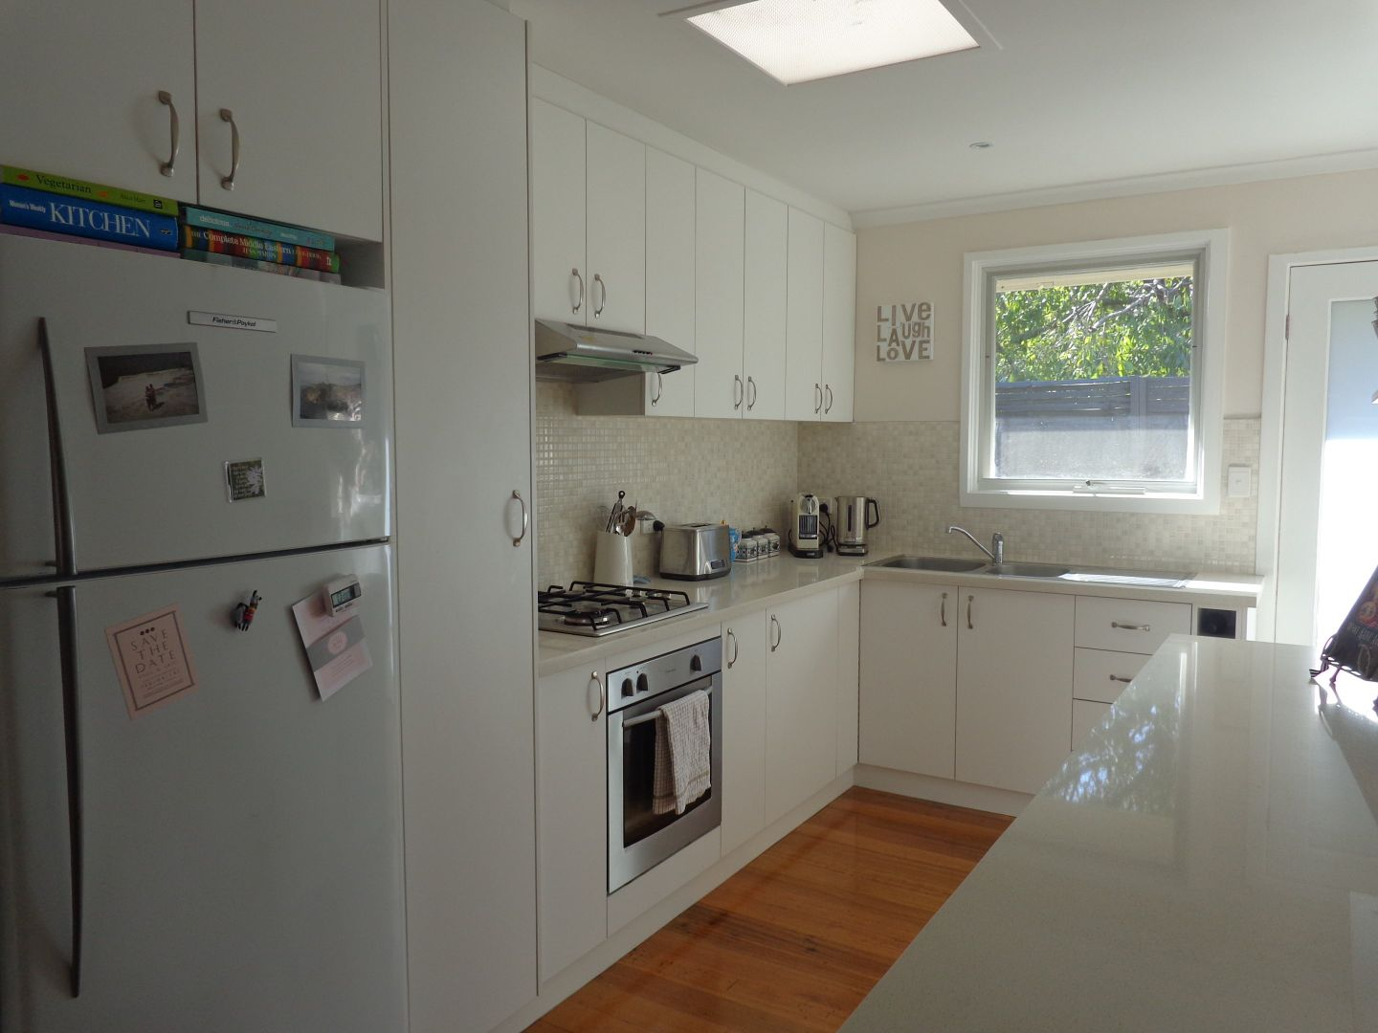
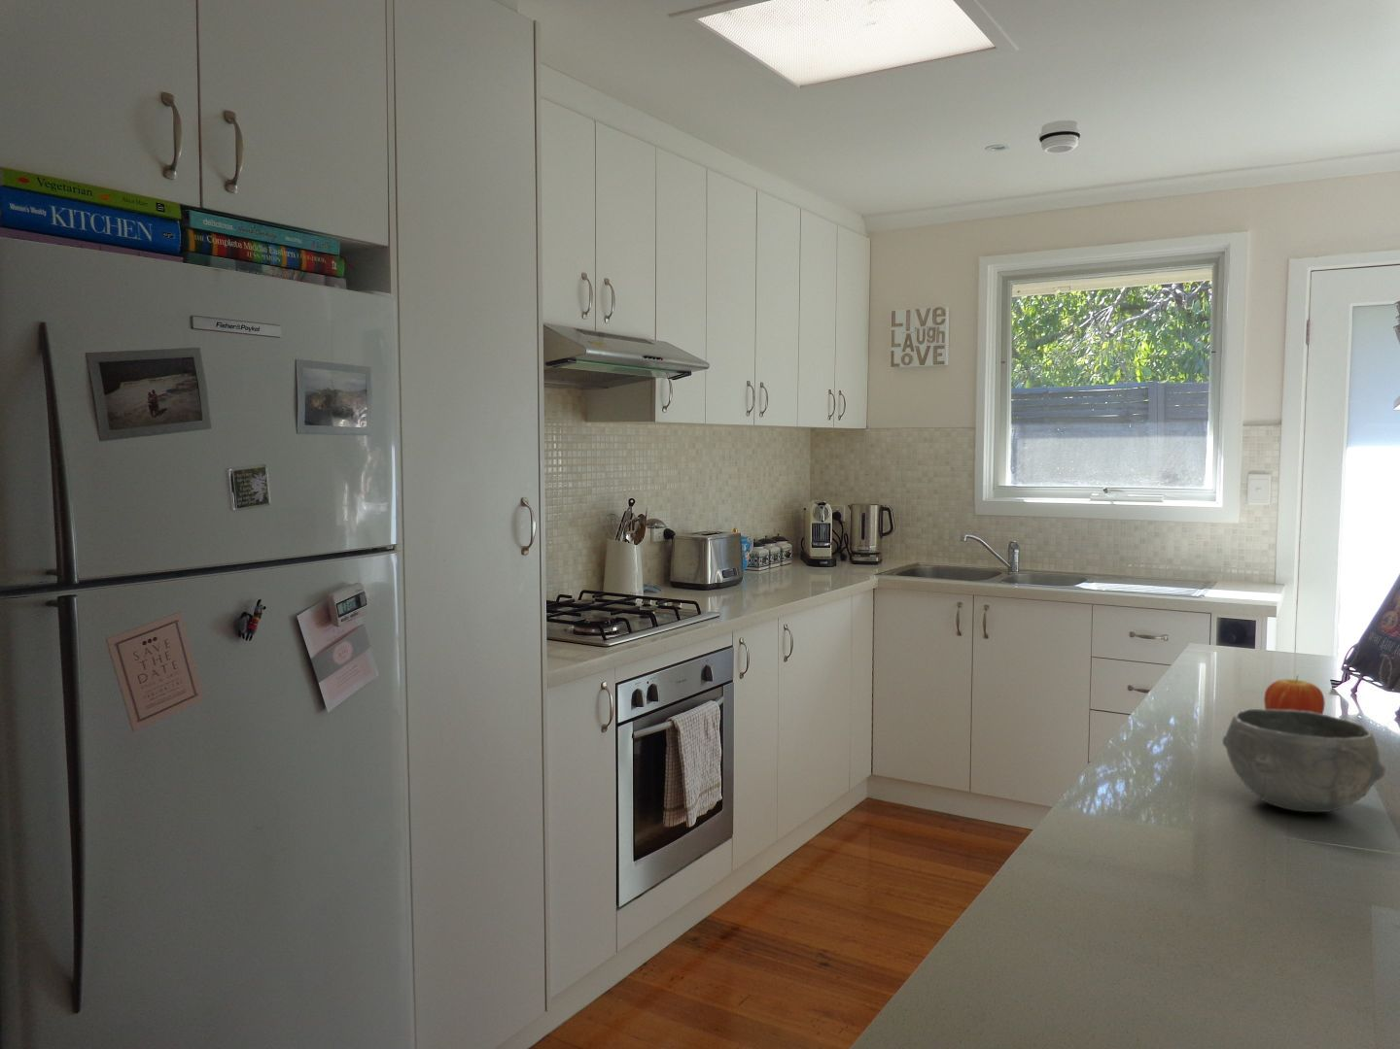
+ bowl [1223,709,1387,813]
+ fruit [1263,674,1326,714]
+ smoke detector [1038,119,1083,154]
